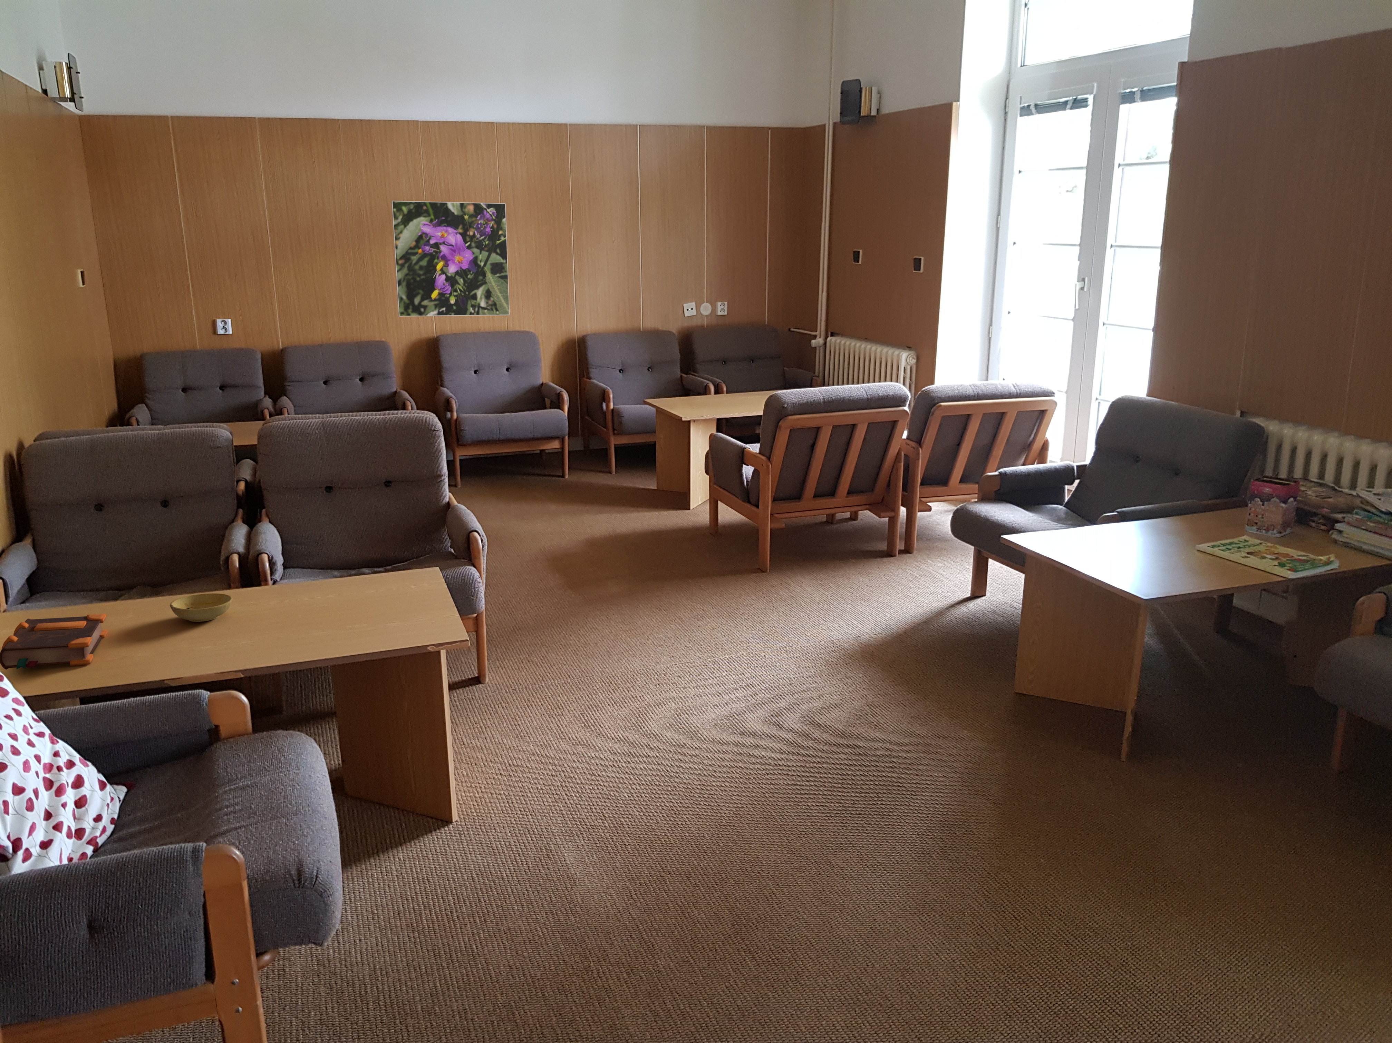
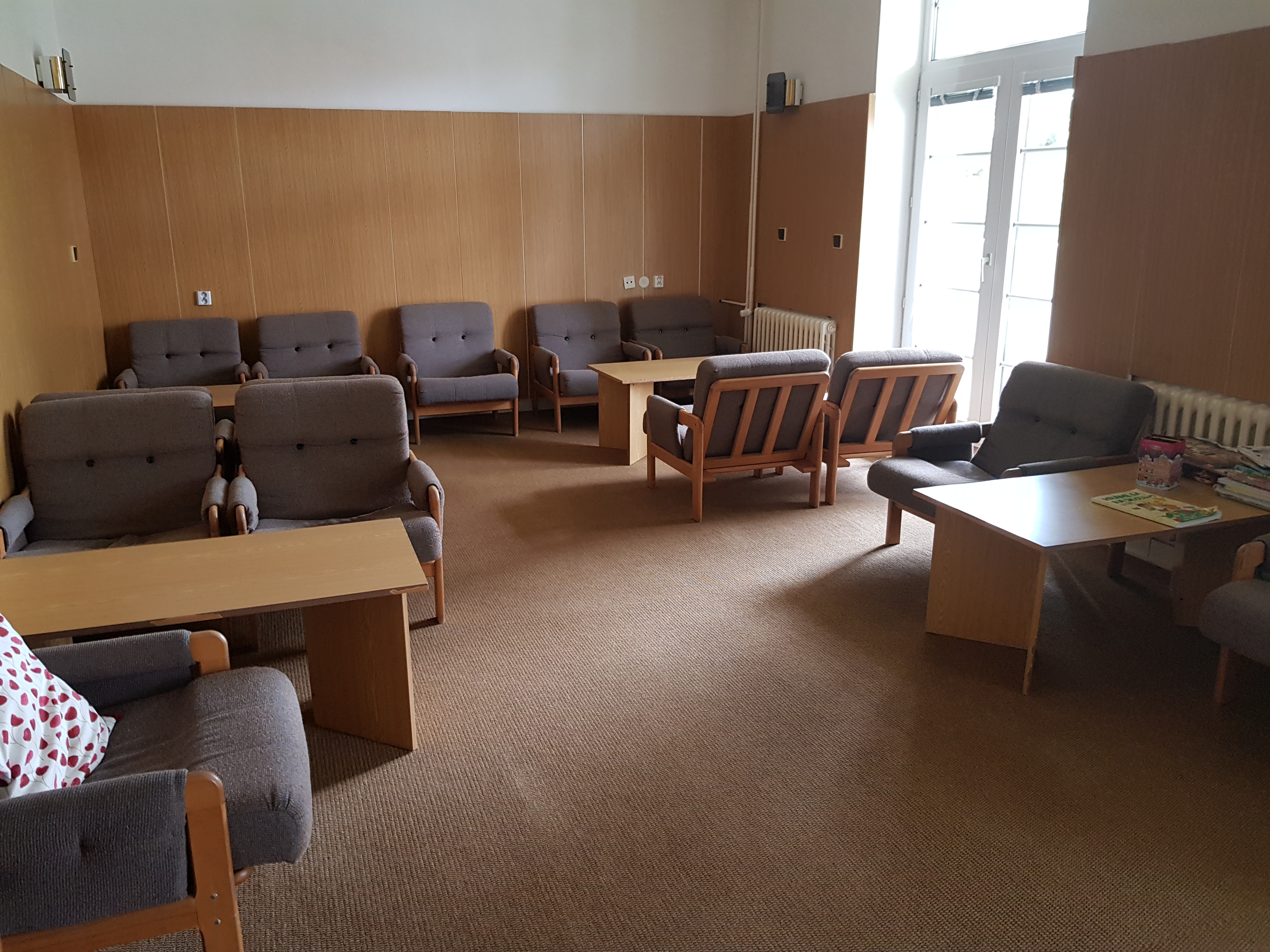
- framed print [391,200,510,317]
- bible [0,614,107,669]
- bowl [170,593,232,622]
